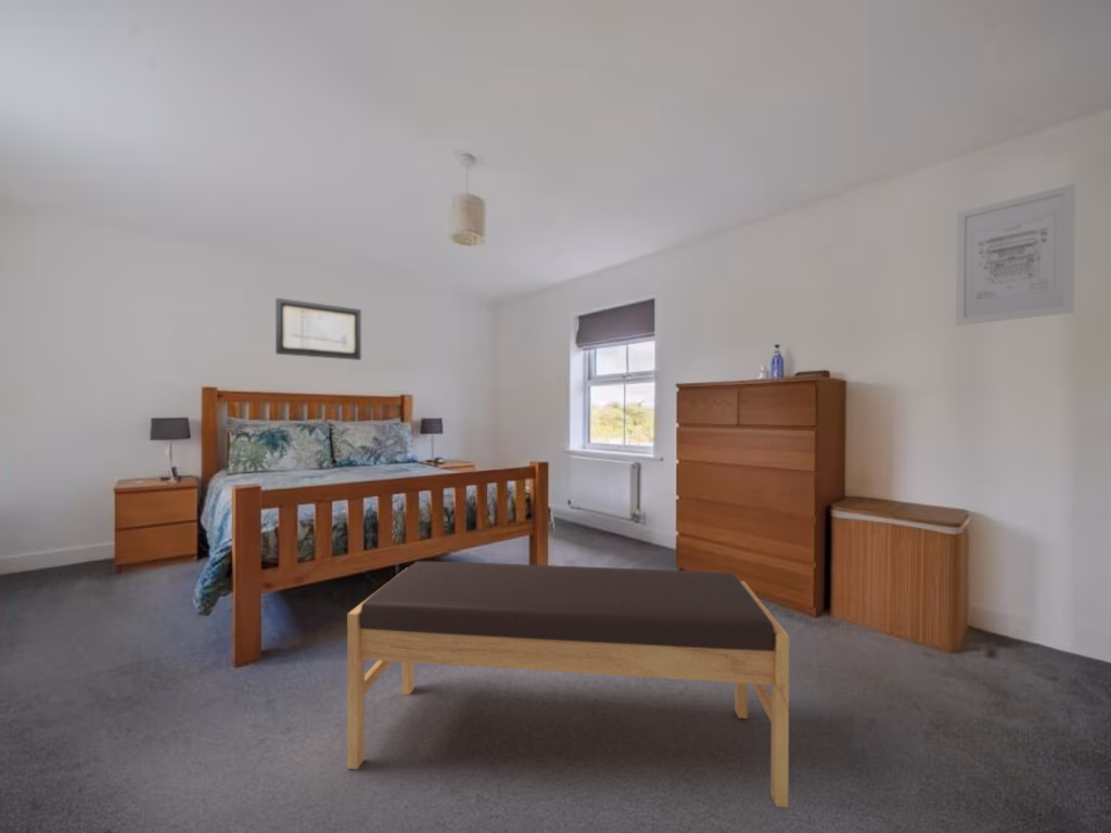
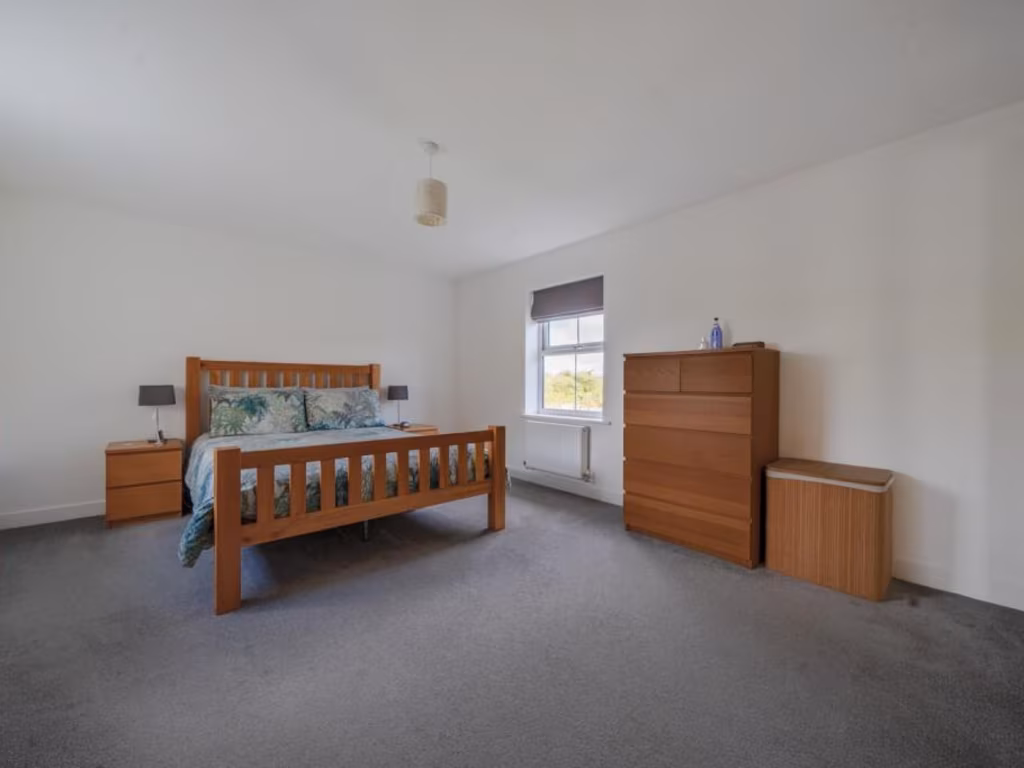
- wall art [955,182,1076,326]
- wall art [274,297,362,361]
- bench [346,560,790,808]
